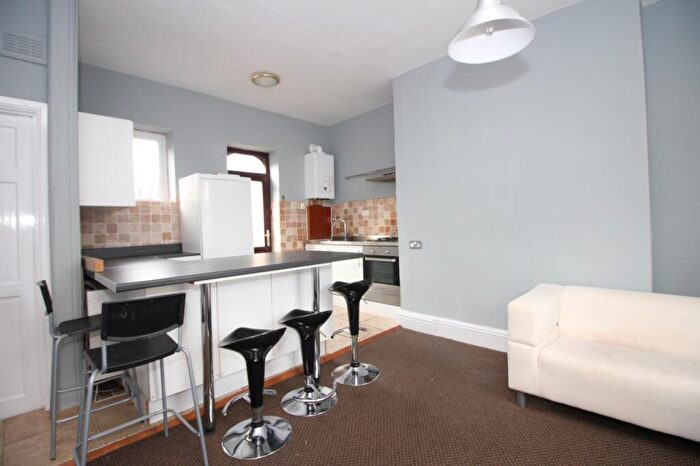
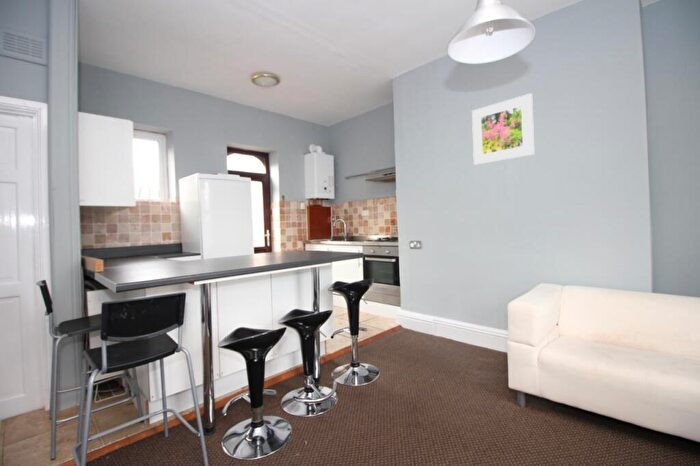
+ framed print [471,92,535,166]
